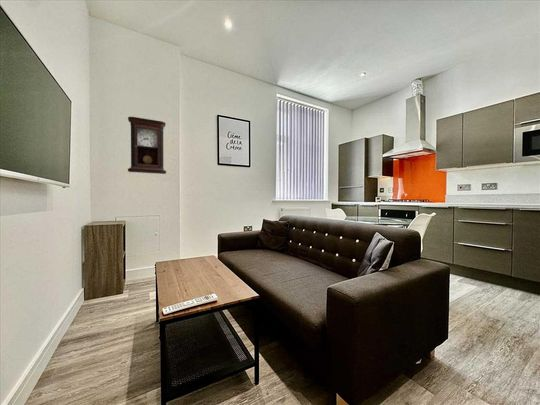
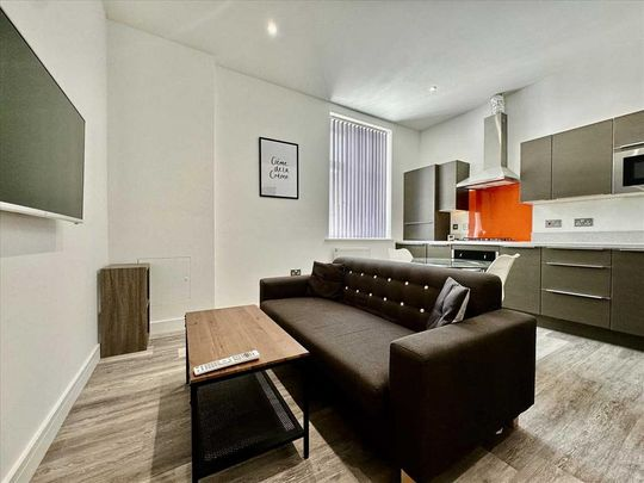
- pendulum clock [127,116,167,175]
